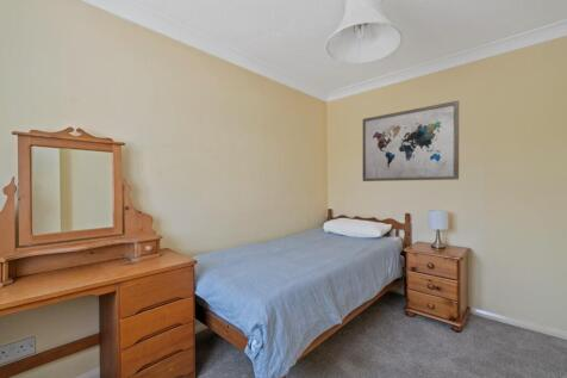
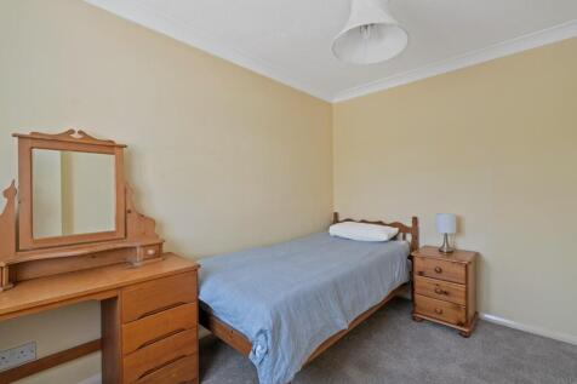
- wall art [362,100,460,182]
